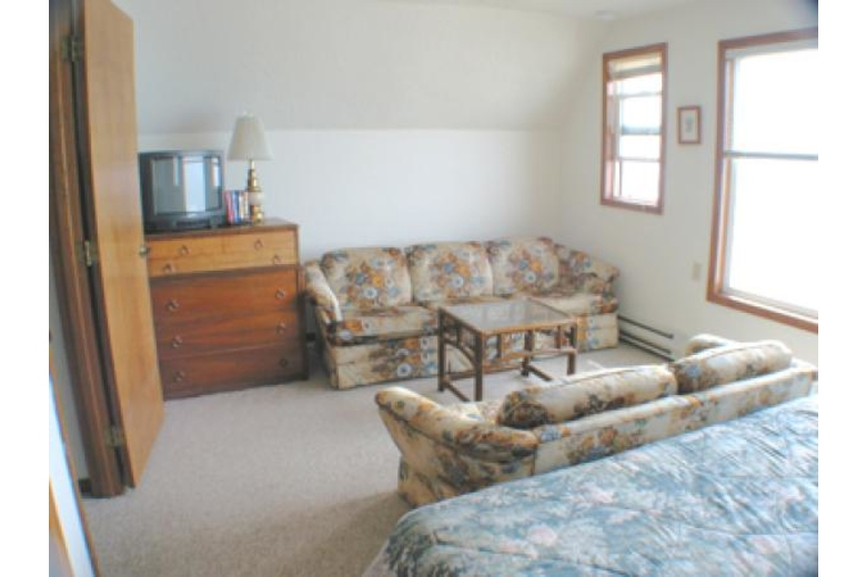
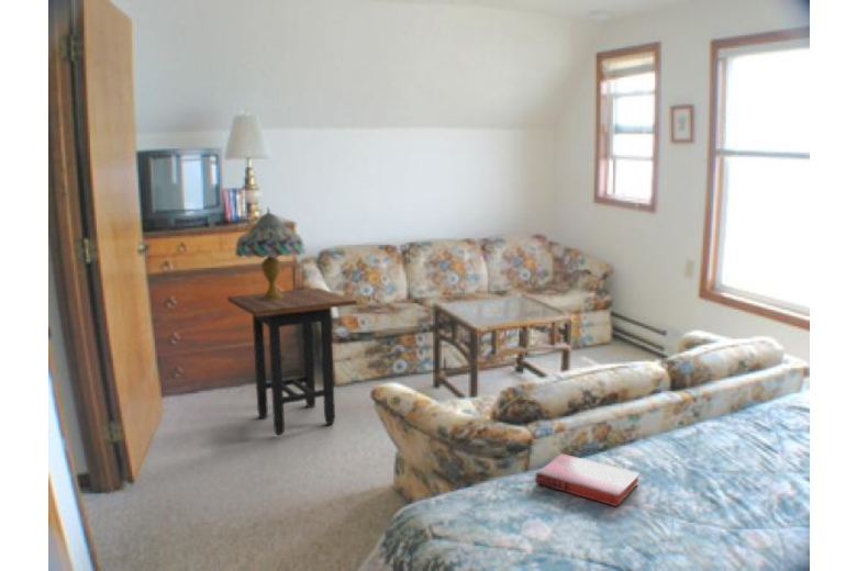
+ side table [226,287,358,437]
+ hardback book [534,452,641,508]
+ table lamp [234,206,307,300]
